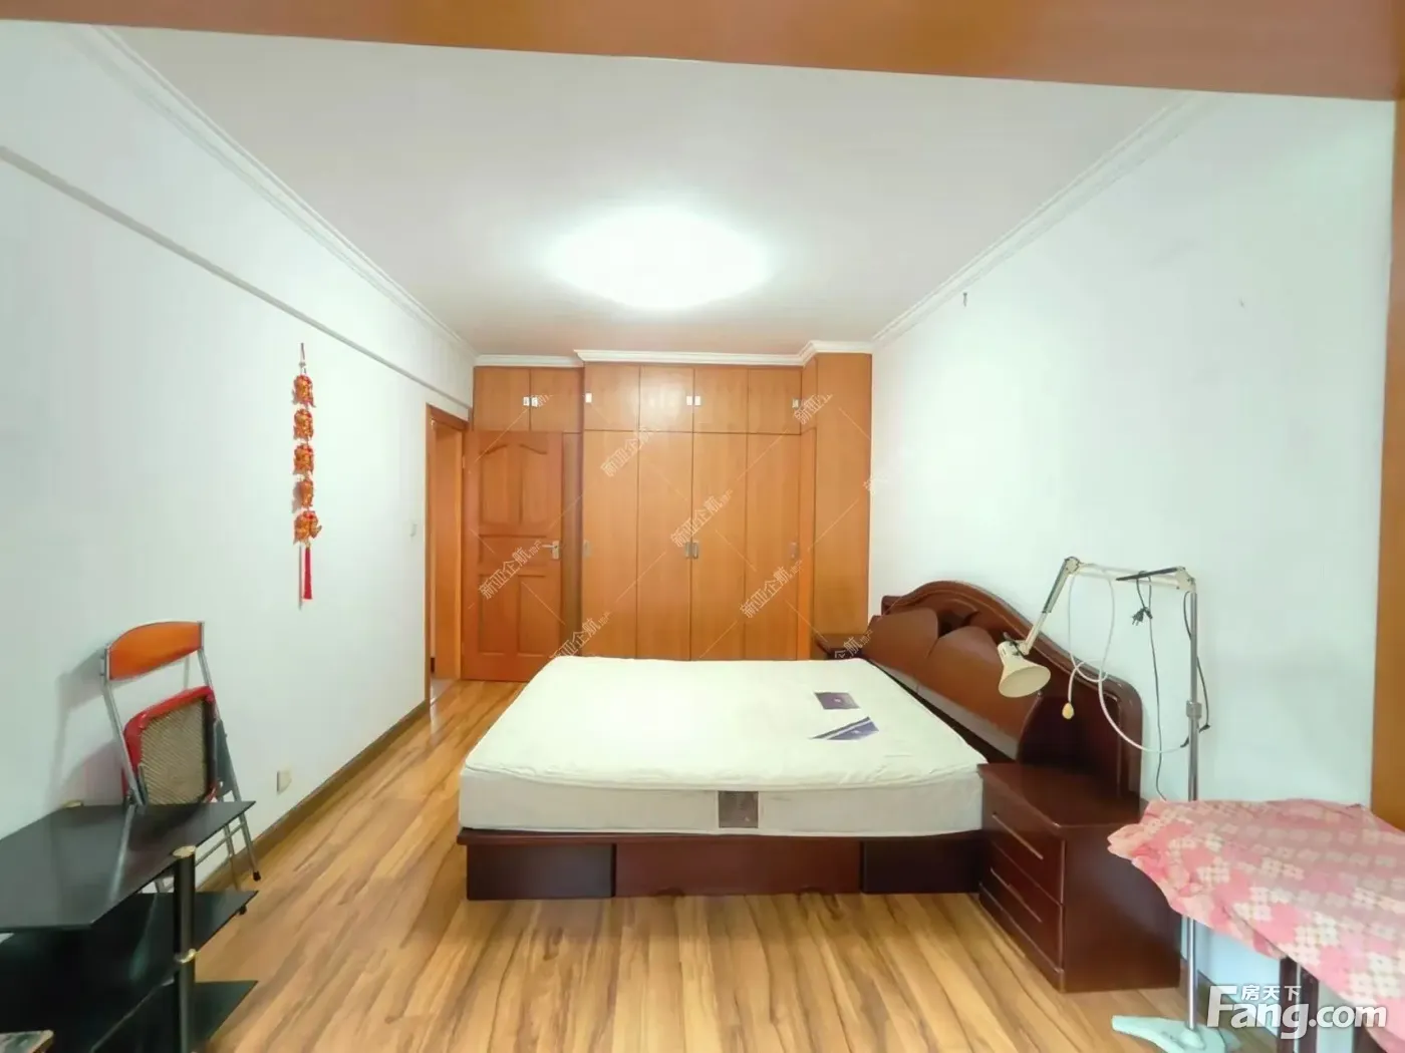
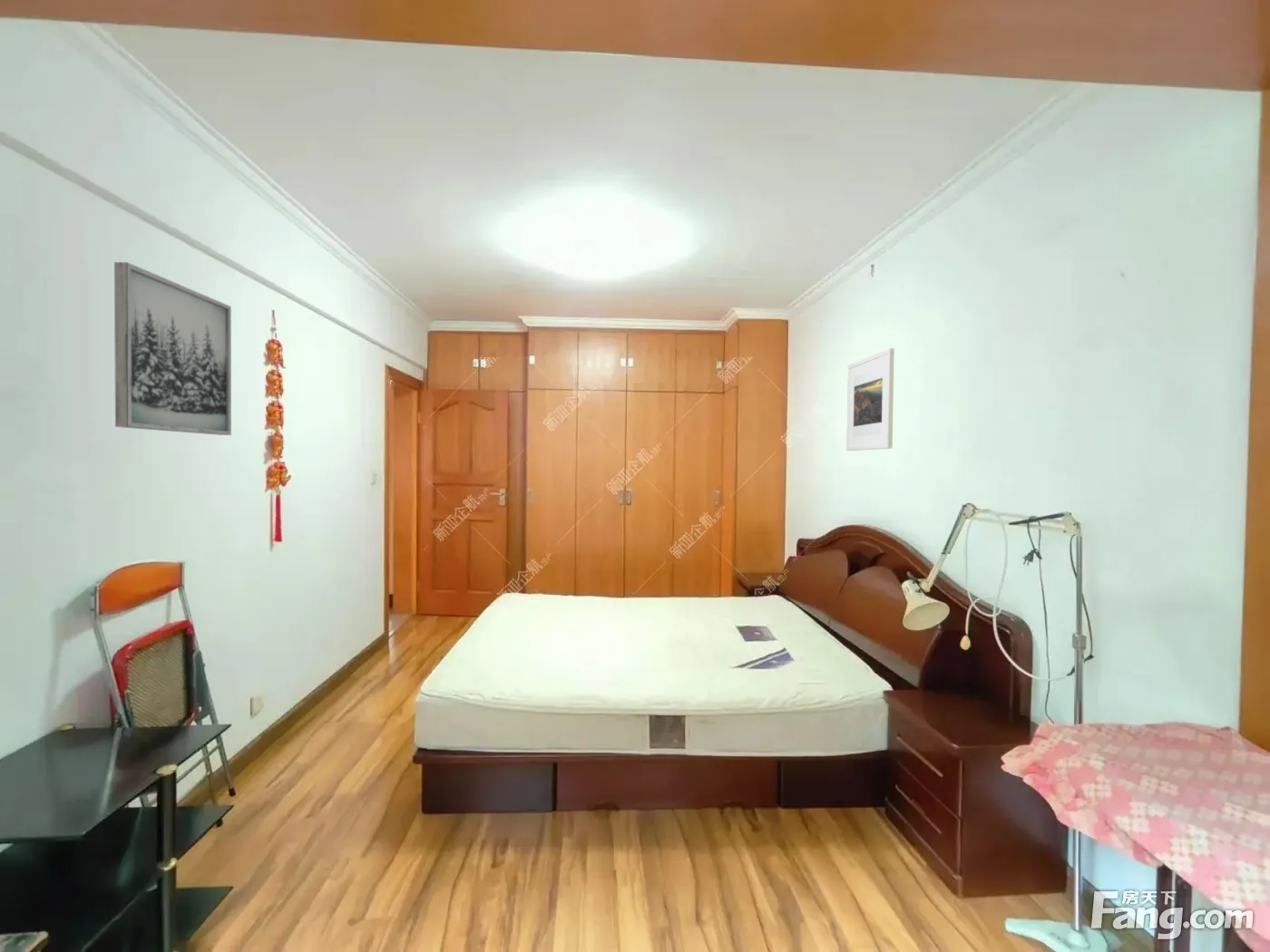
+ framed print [845,347,895,452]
+ wall art [113,261,232,436]
